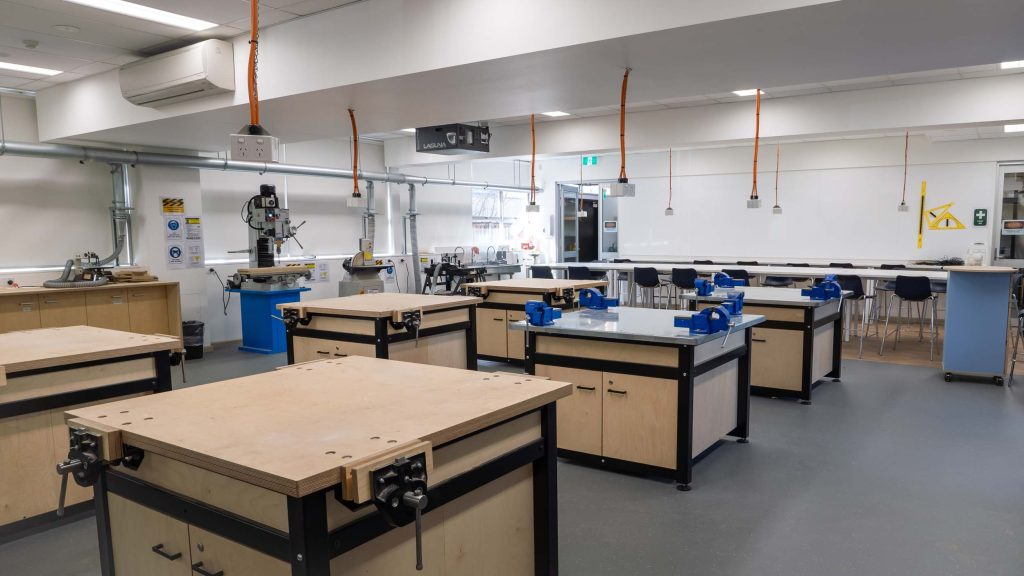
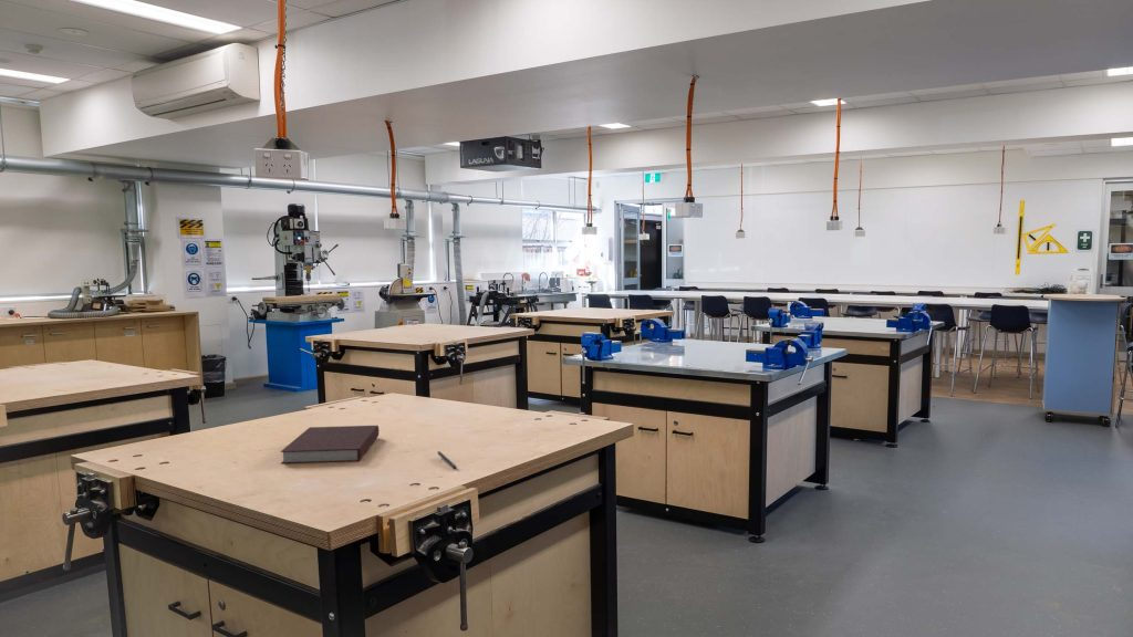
+ pen [436,450,458,470]
+ notebook [280,425,381,464]
